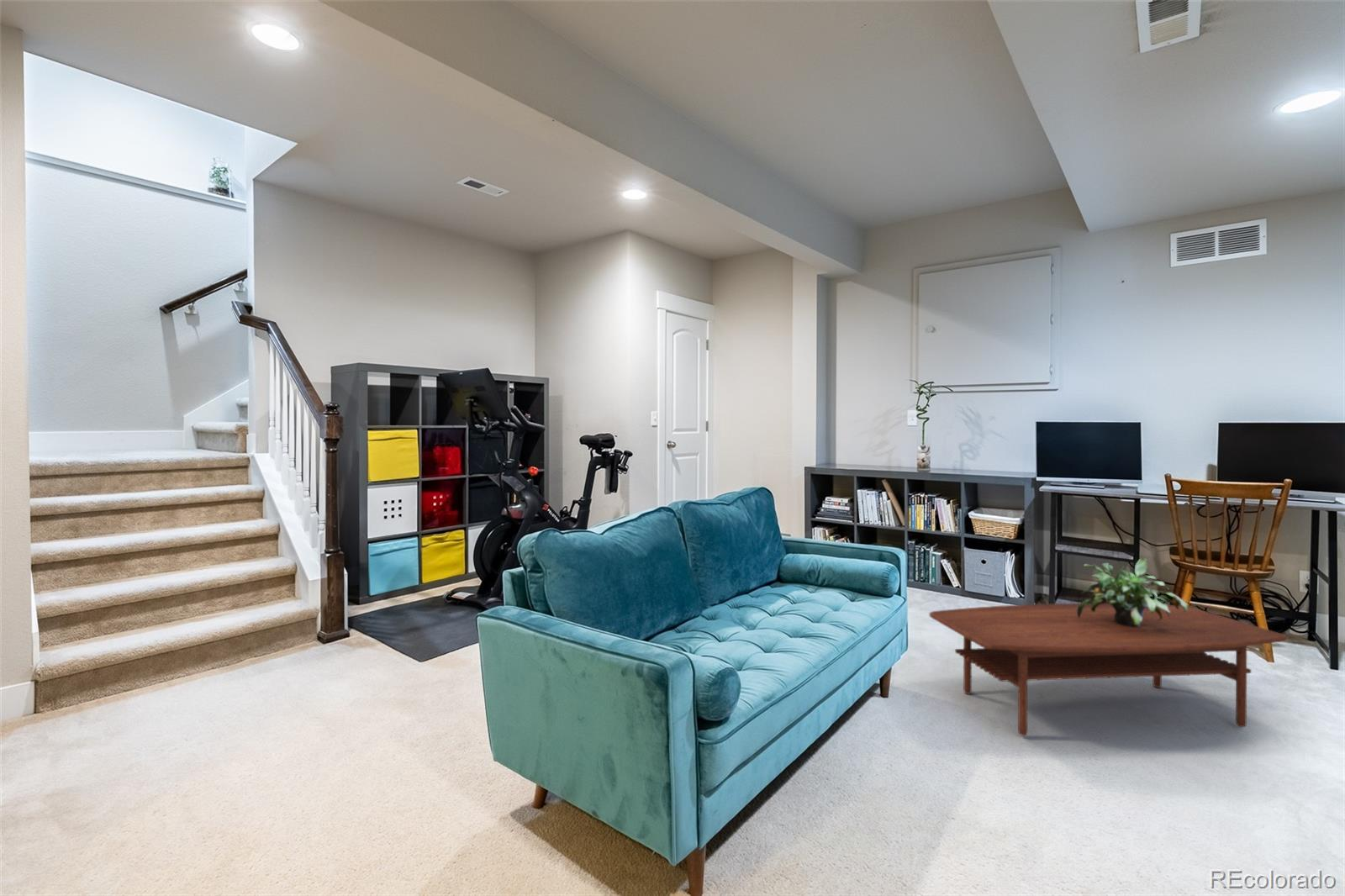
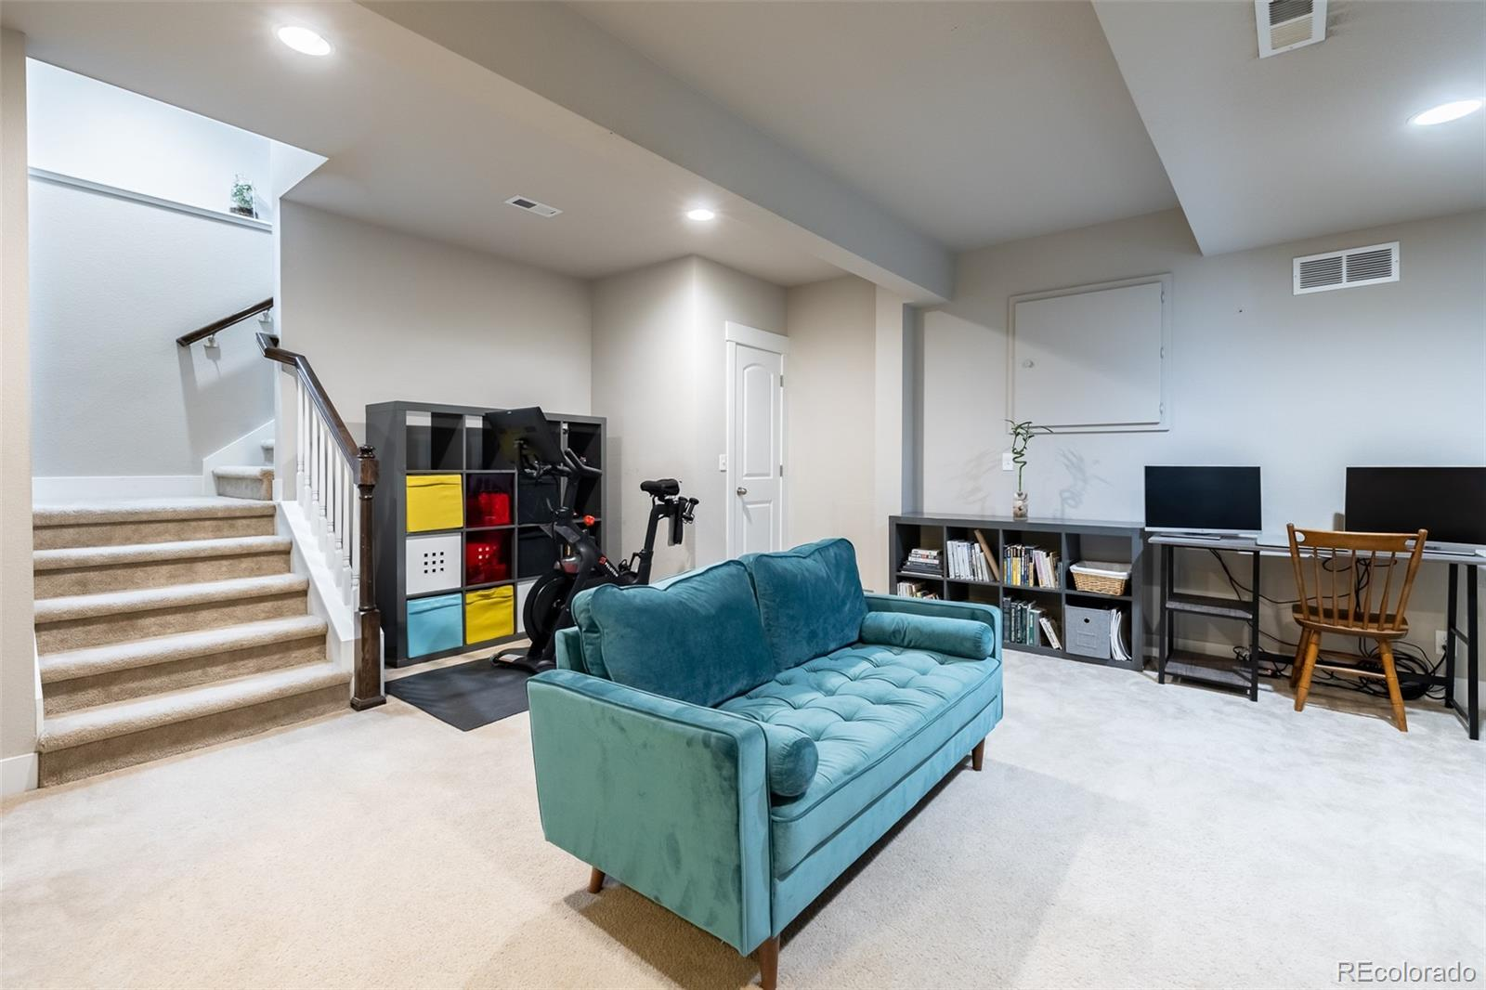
- coffee table [928,603,1288,736]
- potted plant [1077,557,1189,627]
